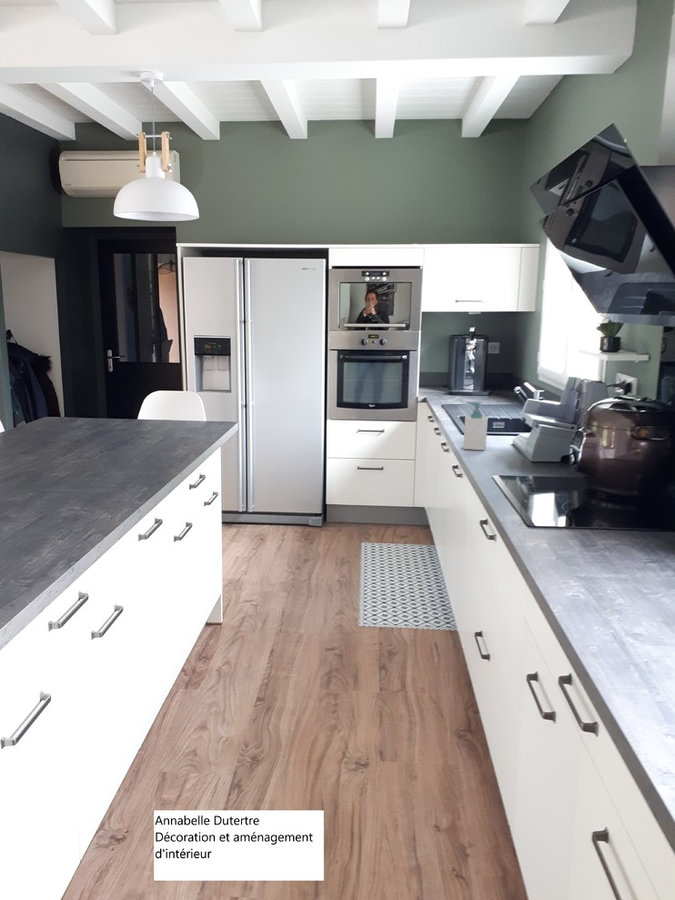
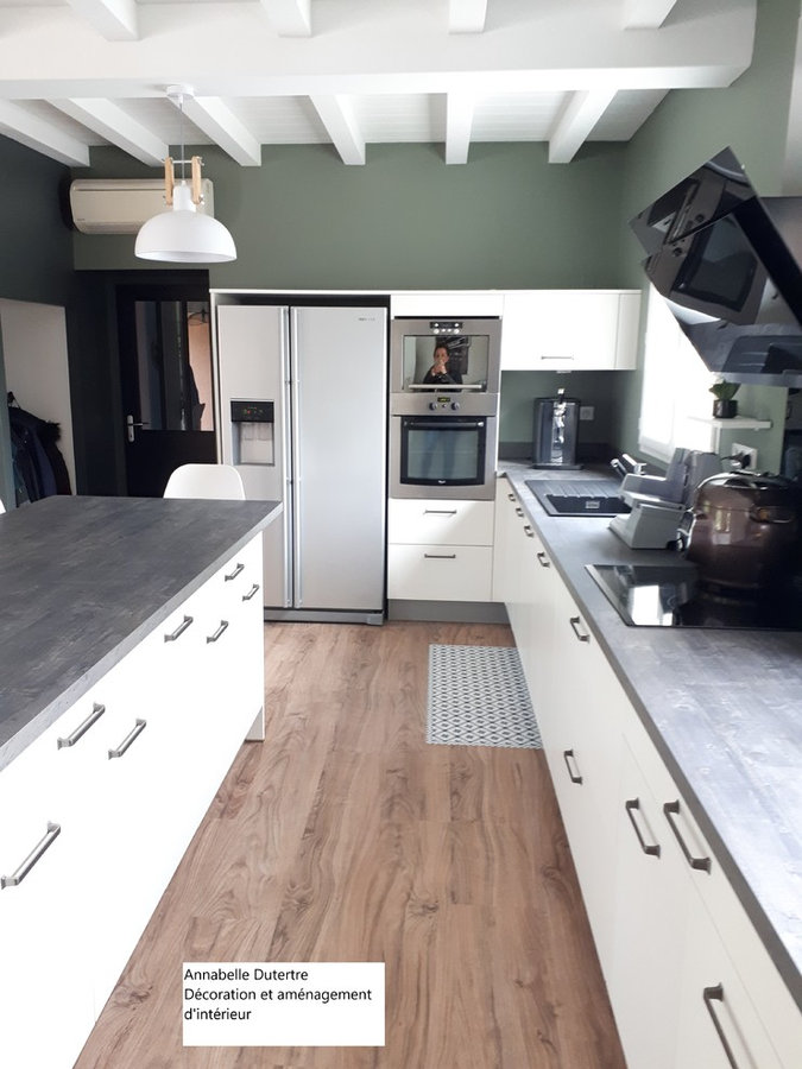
- soap bottle [462,401,489,451]
